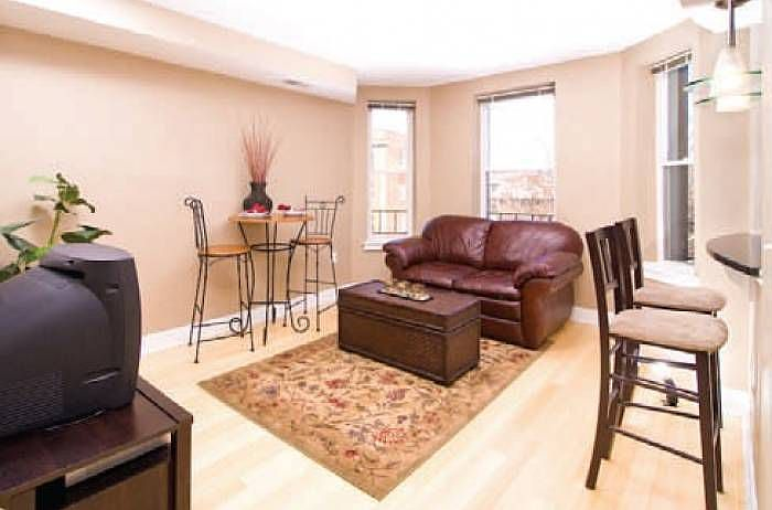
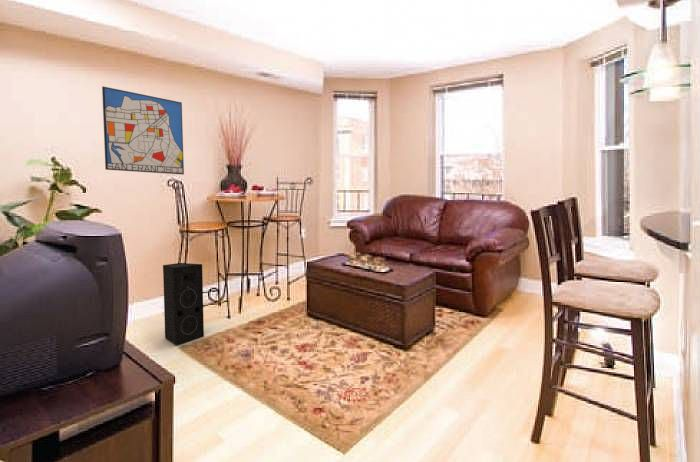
+ speaker [162,262,205,346]
+ wall art [101,85,185,175]
